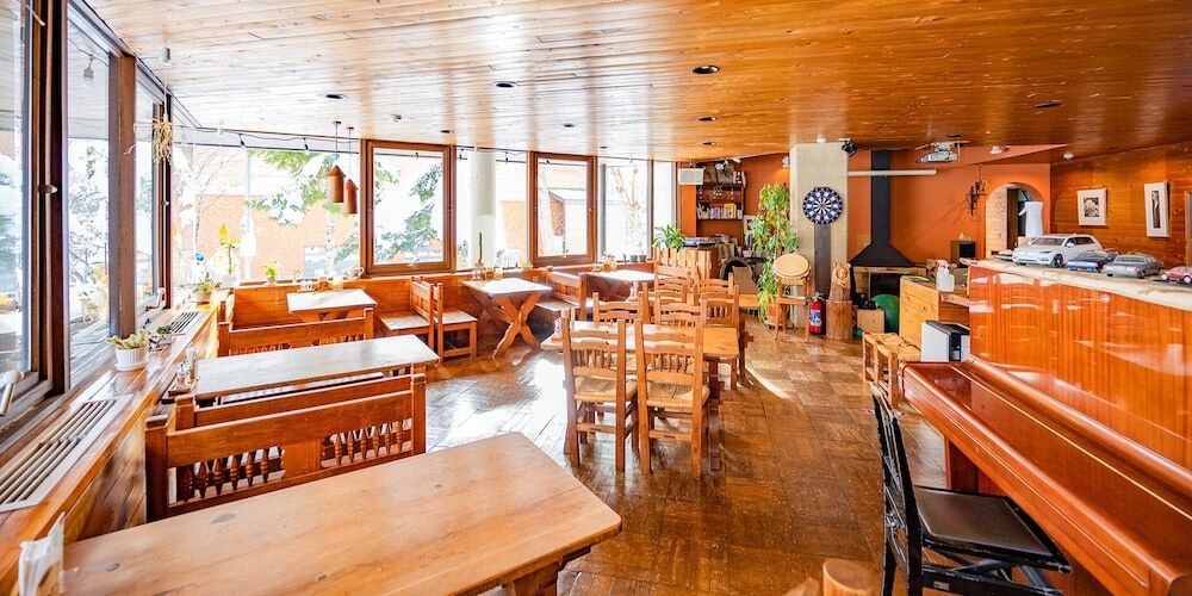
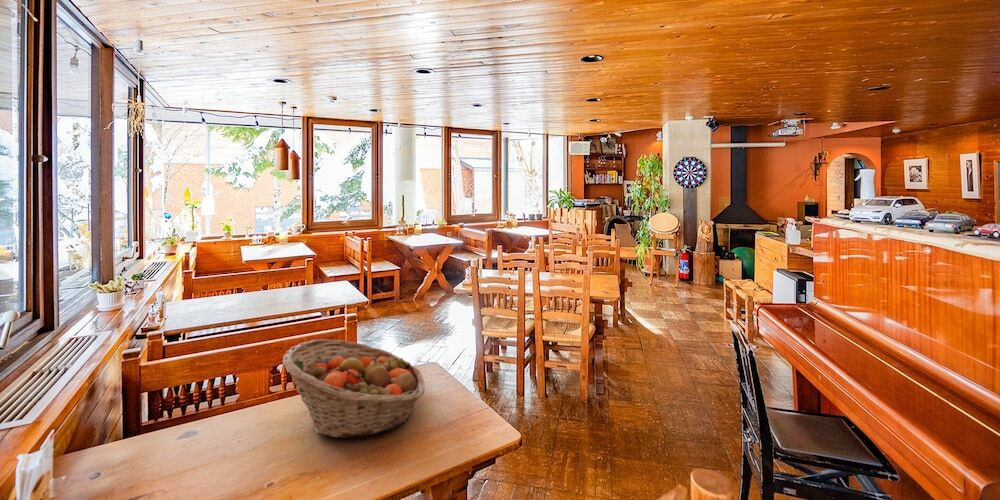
+ fruit basket [282,338,426,439]
